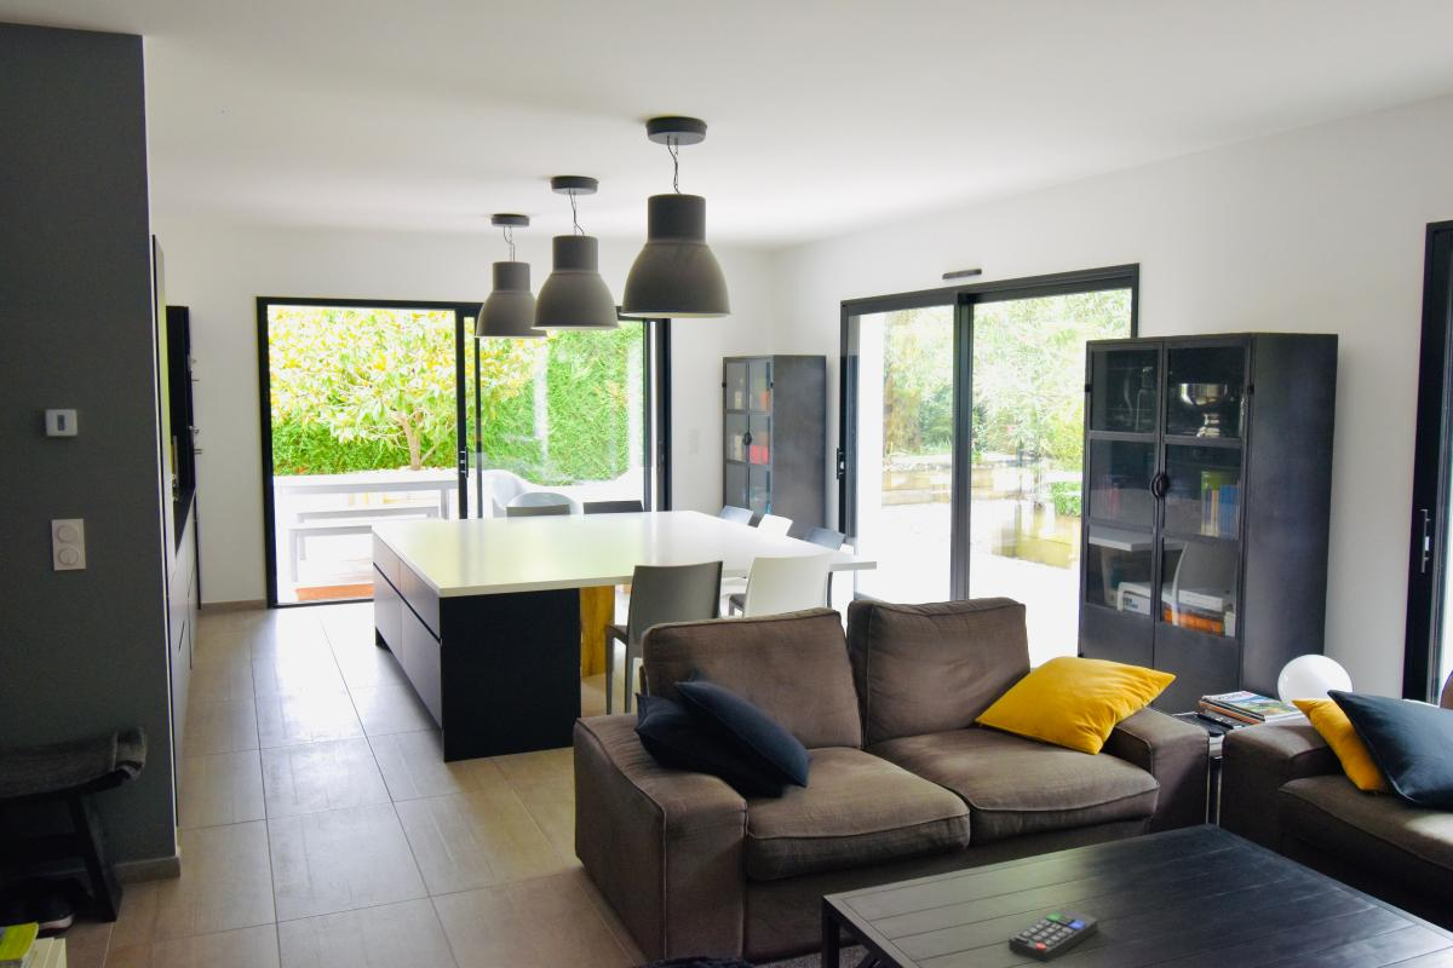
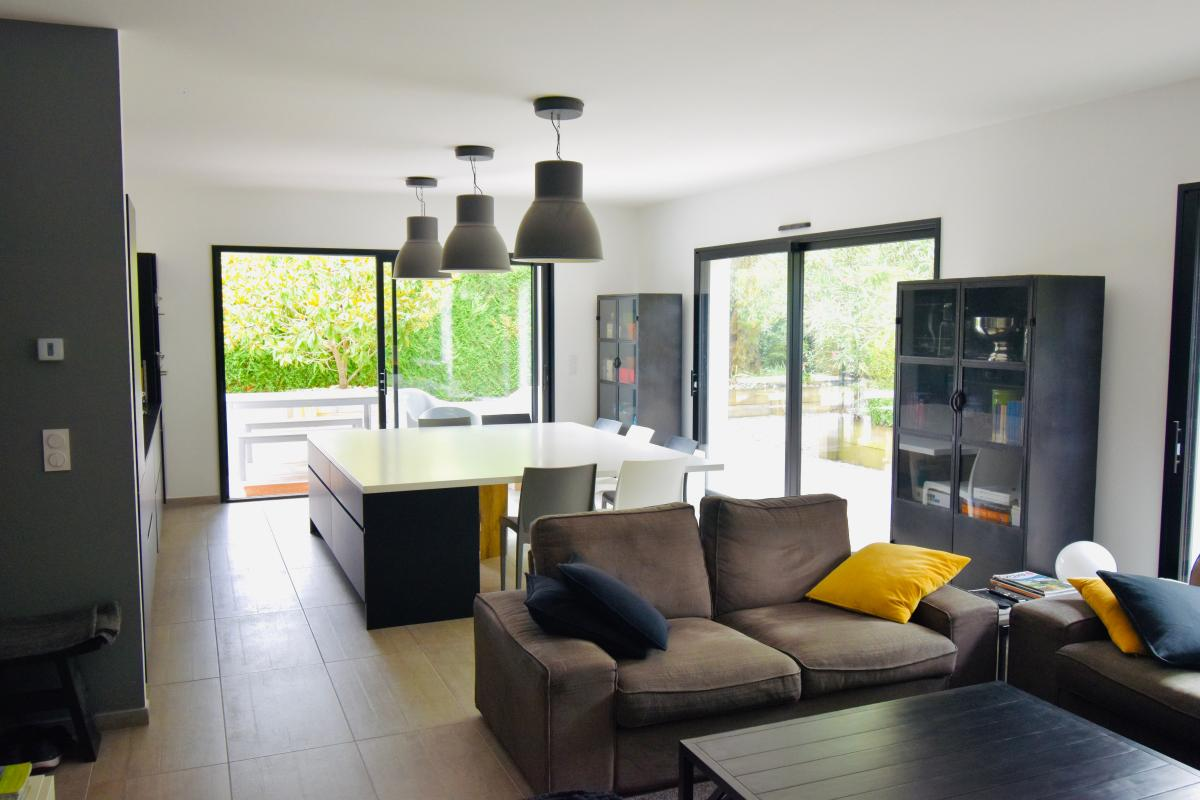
- remote control [1007,906,1099,964]
